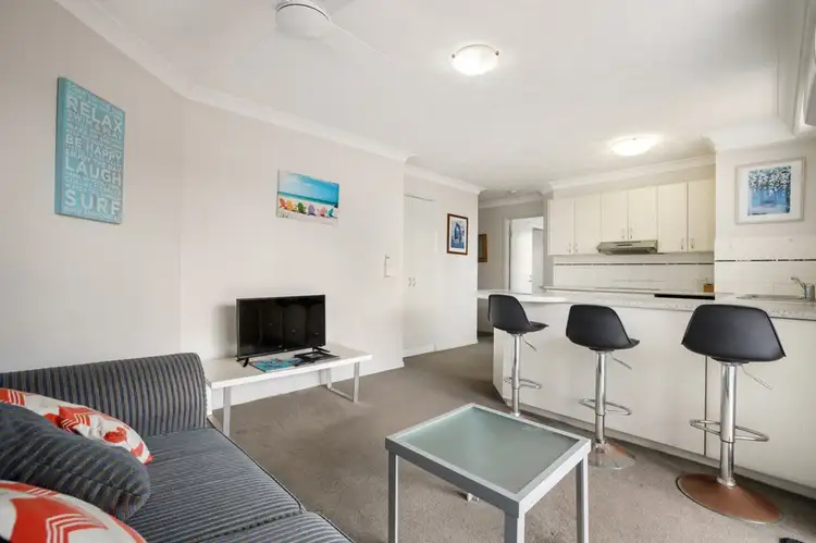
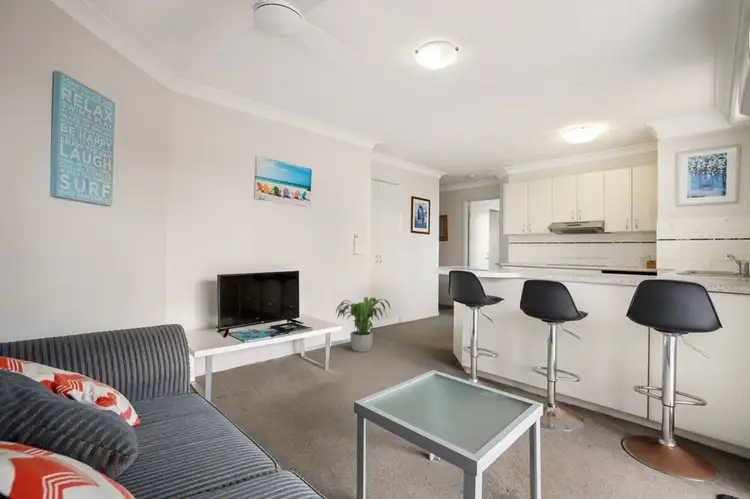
+ potted plant [335,296,392,353]
